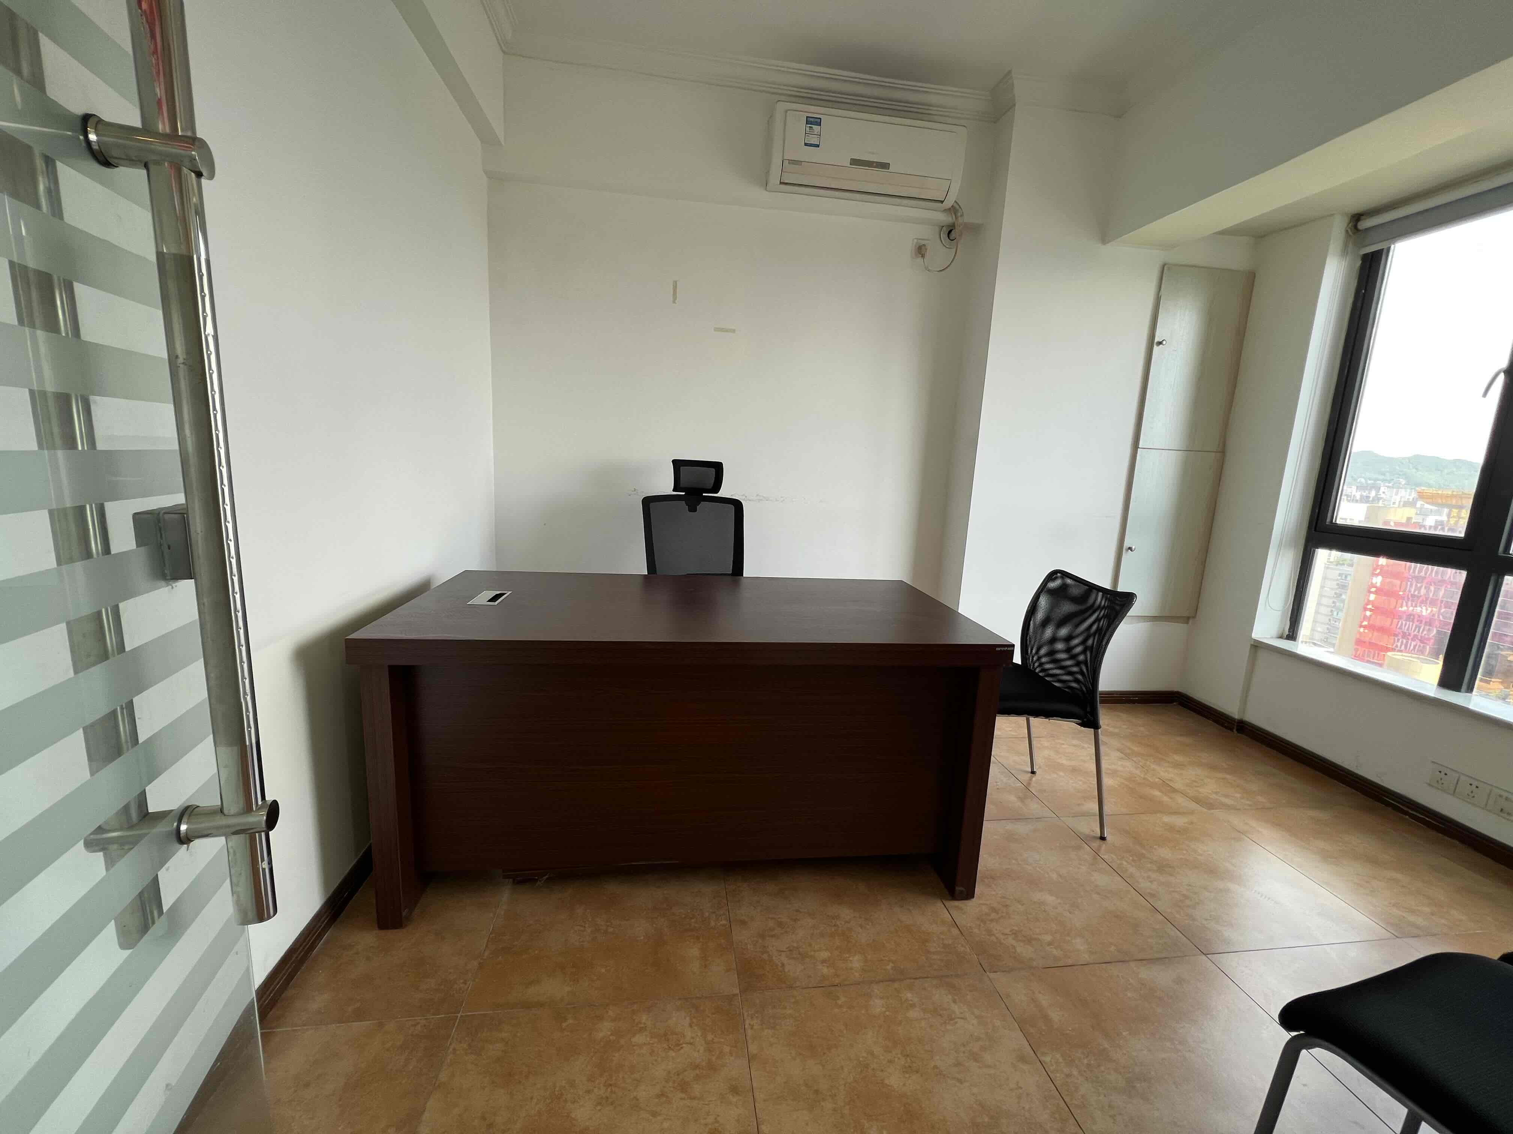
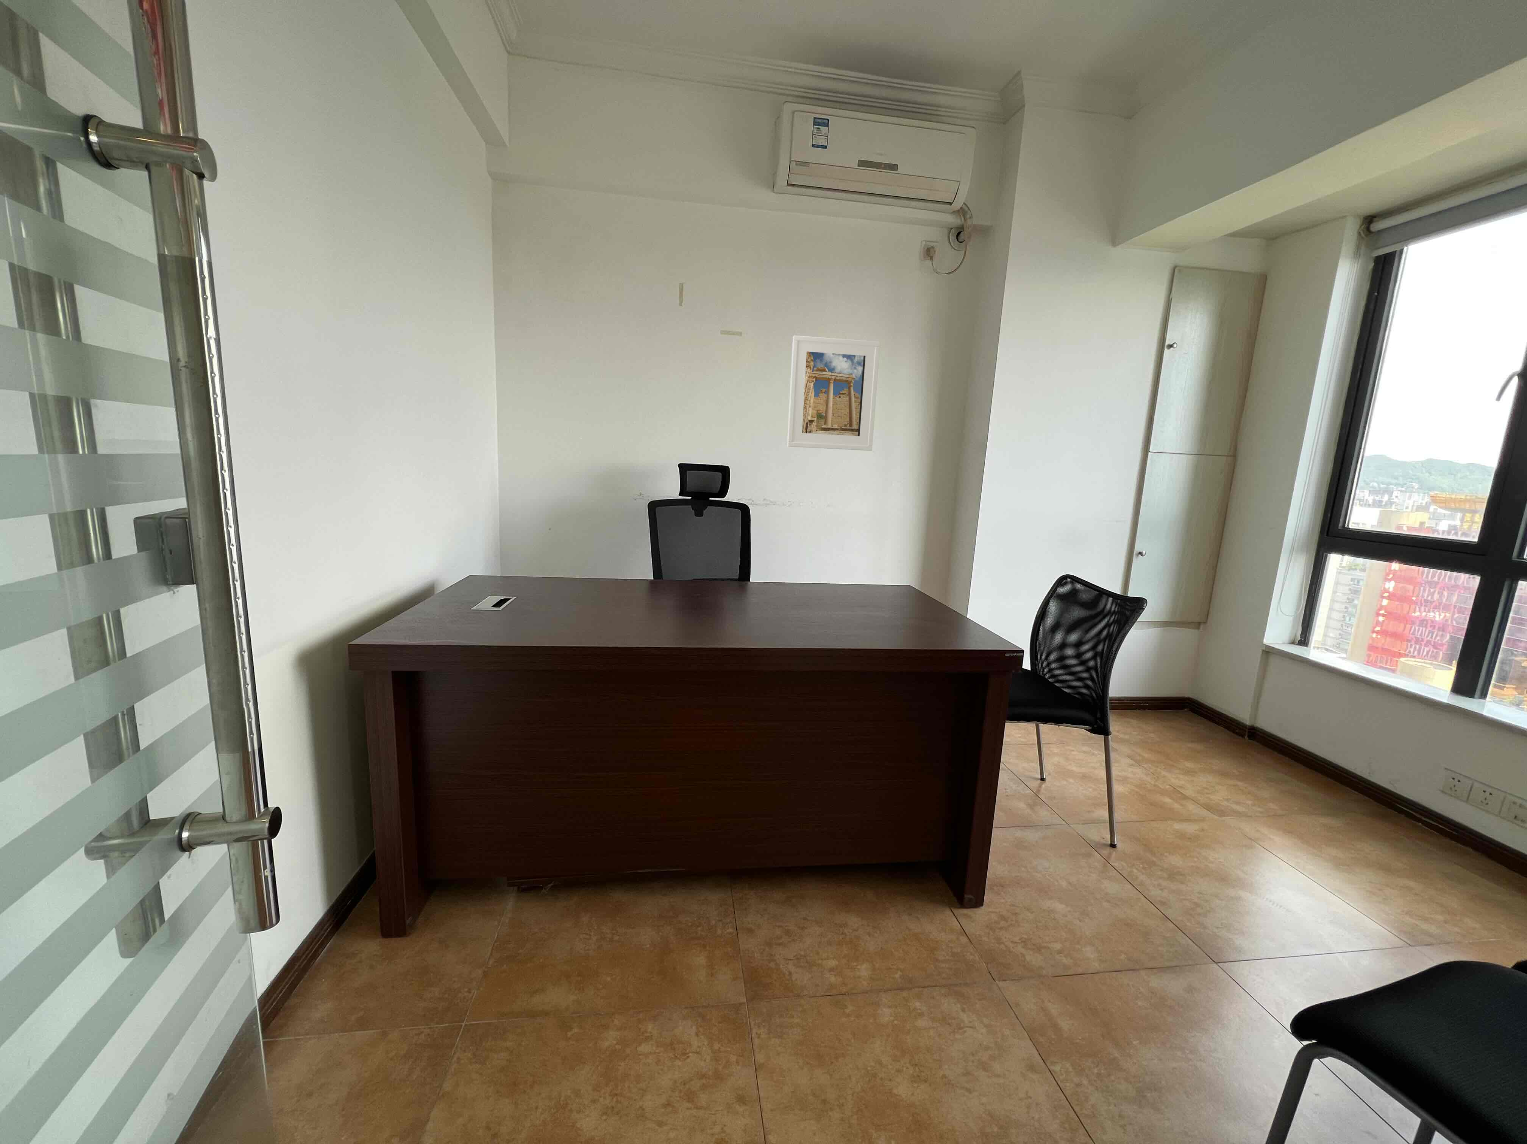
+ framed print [786,335,880,451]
